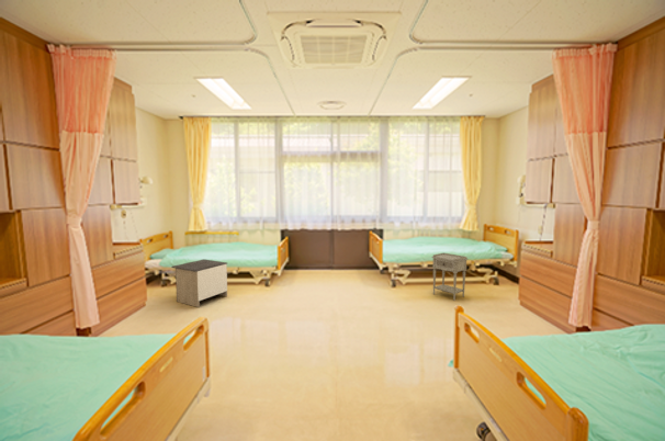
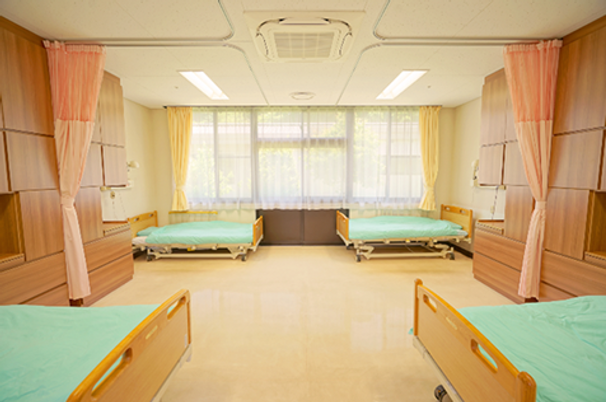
- nightstand [170,258,228,308]
- nightstand [430,252,469,302]
